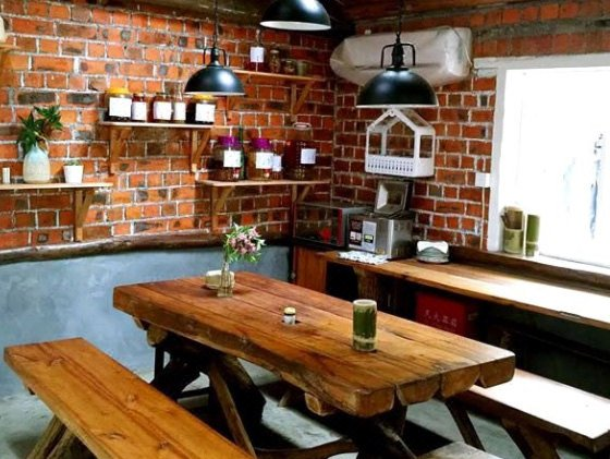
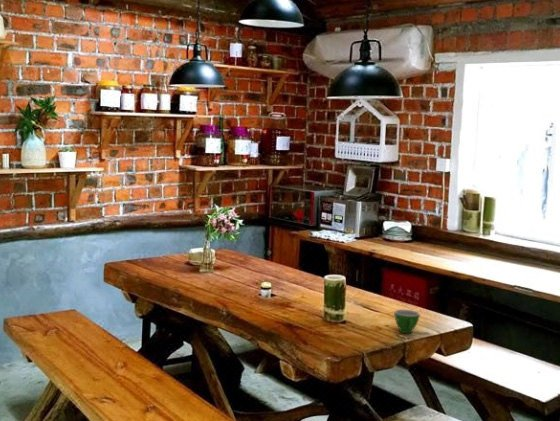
+ teacup [393,308,421,334]
